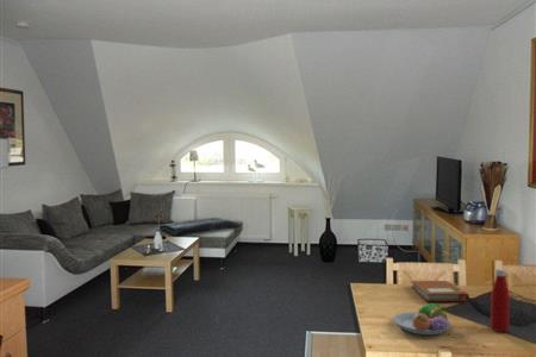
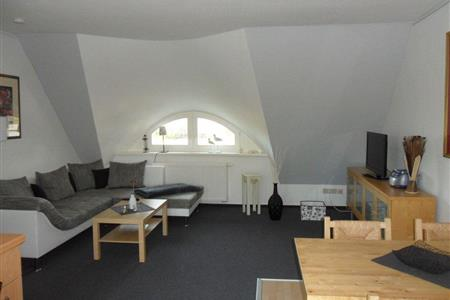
- bottle [490,268,511,333]
- fruit bowl [392,302,453,336]
- notebook [410,280,470,302]
